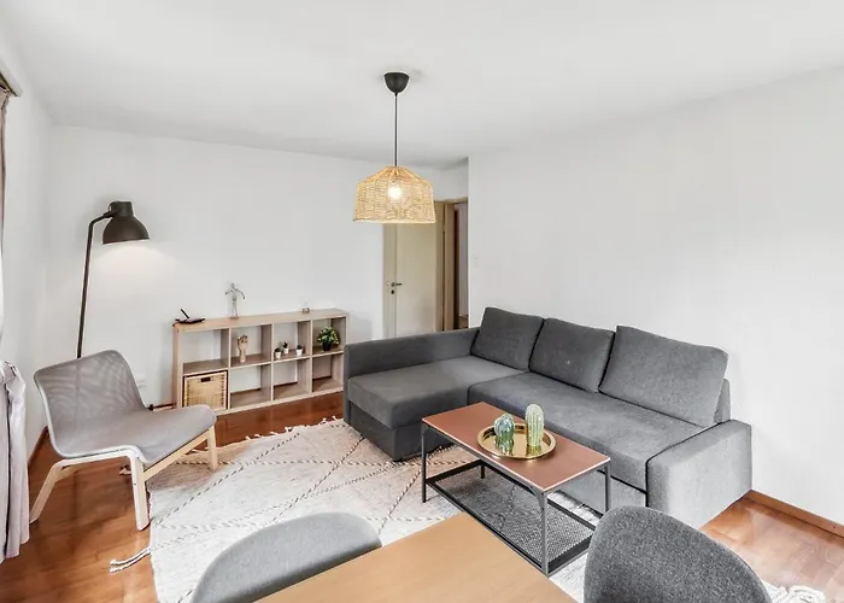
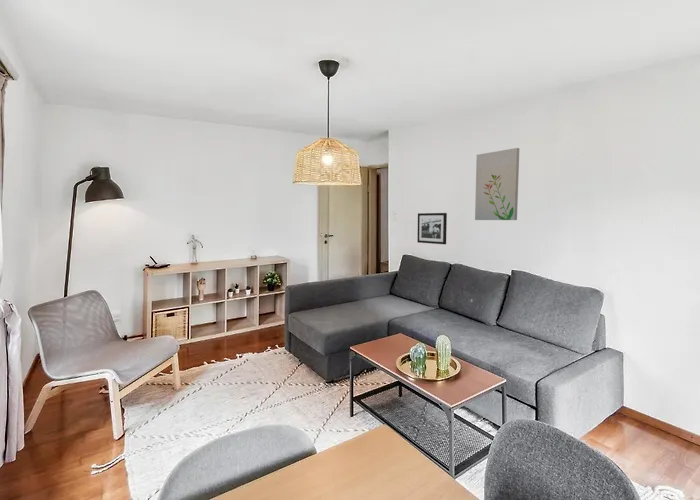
+ wall art [474,147,520,221]
+ picture frame [416,212,448,245]
